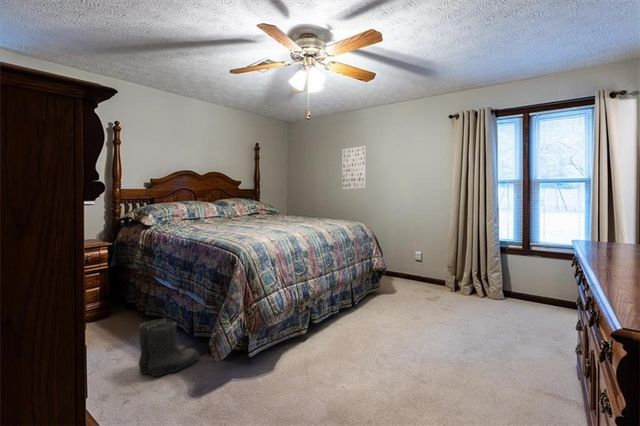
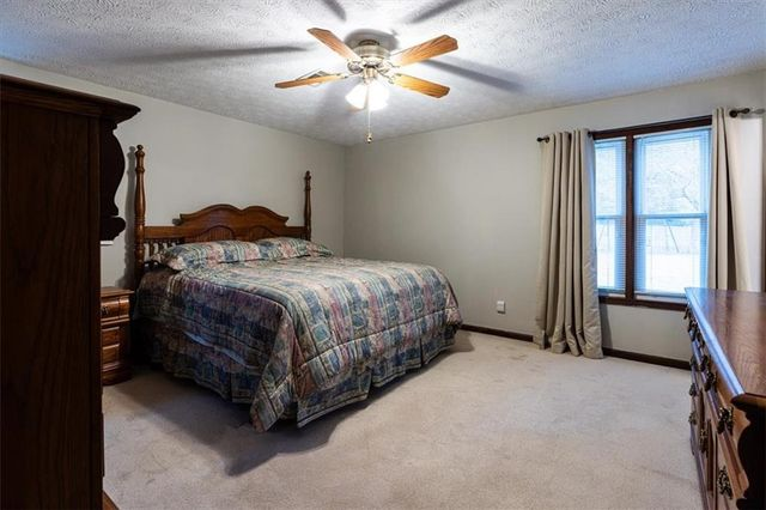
- boots [137,318,201,377]
- wall art [341,145,367,190]
